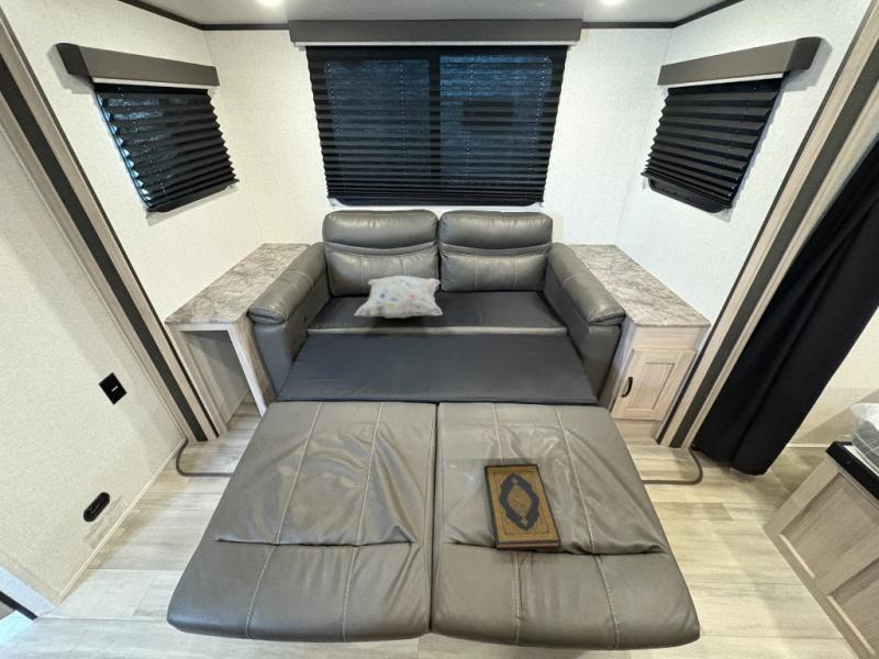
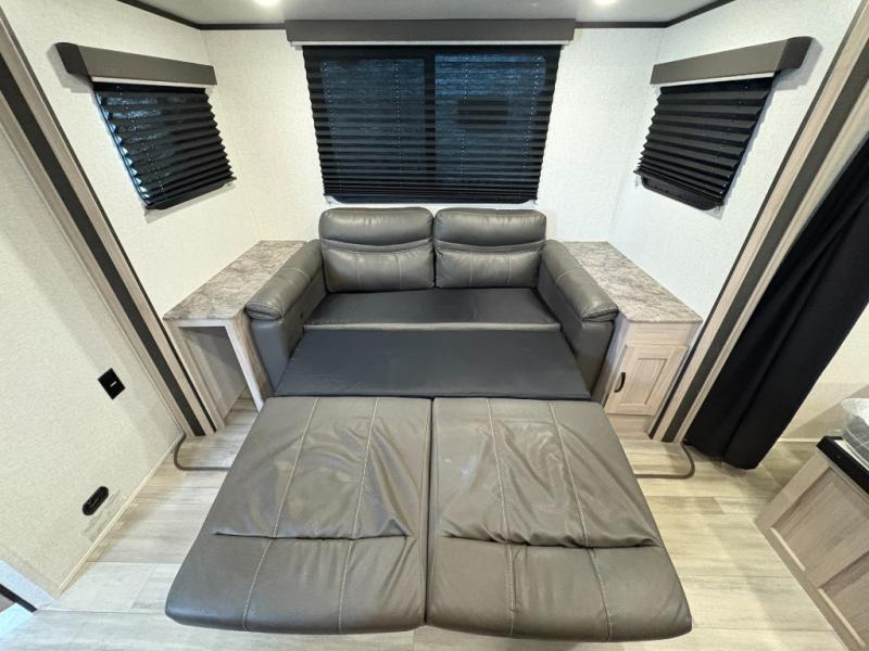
- decorative pillow [353,275,444,320]
- hardback book [483,463,563,550]
